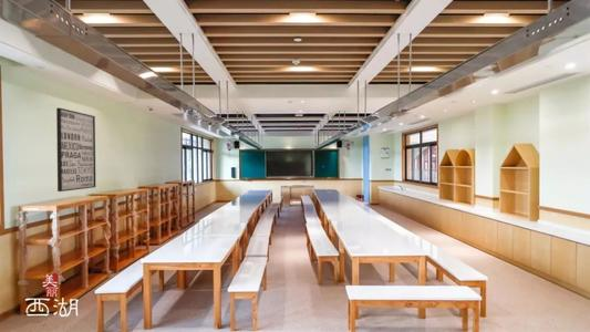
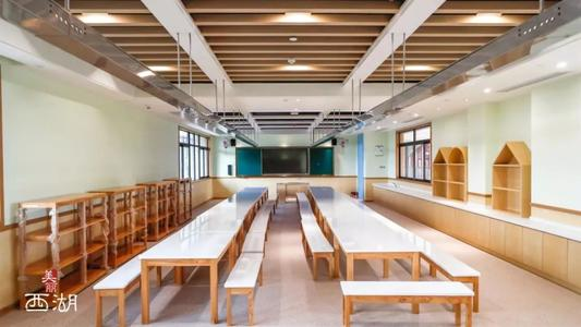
- wall art [55,107,96,193]
